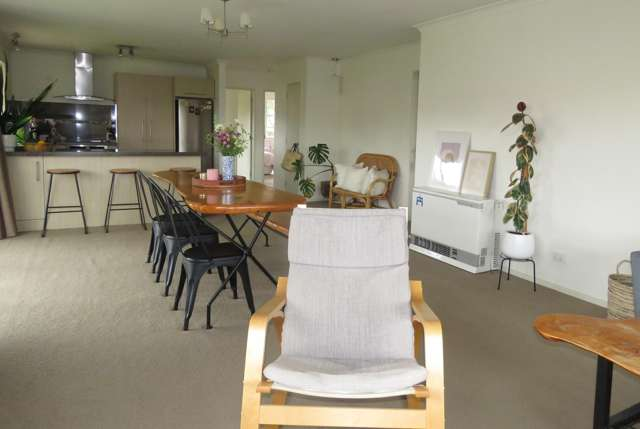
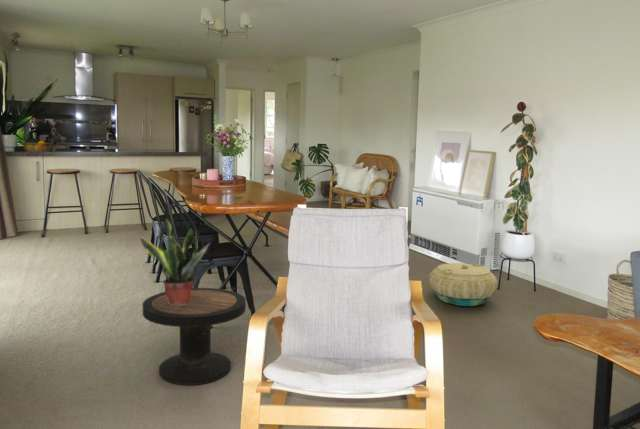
+ side table [142,287,247,386]
+ basket [428,262,499,307]
+ potted plant [139,218,211,305]
